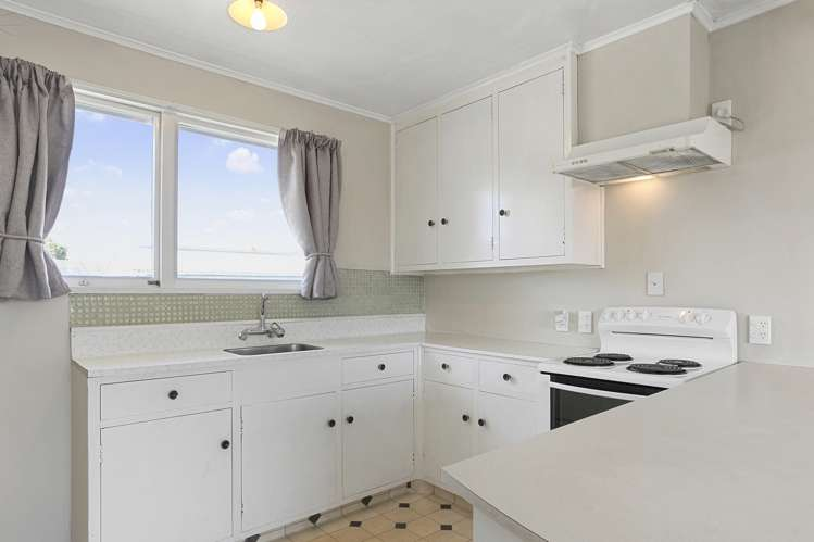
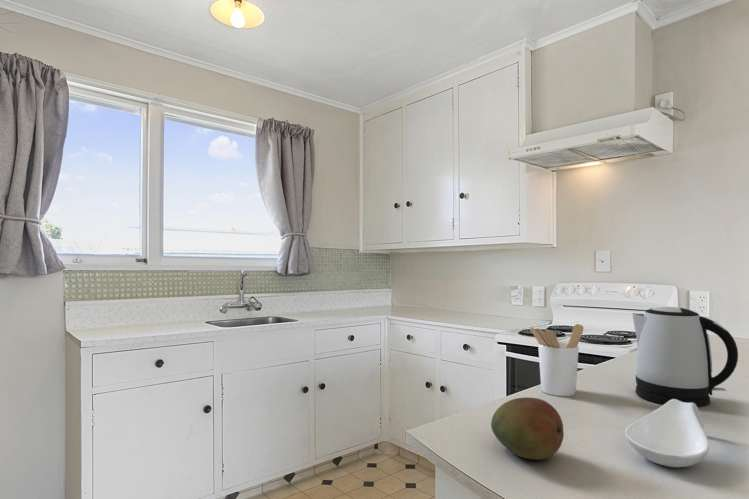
+ fruit [490,397,565,461]
+ kettle [631,306,739,408]
+ utensil holder [529,323,585,397]
+ spoon rest [624,399,710,469]
